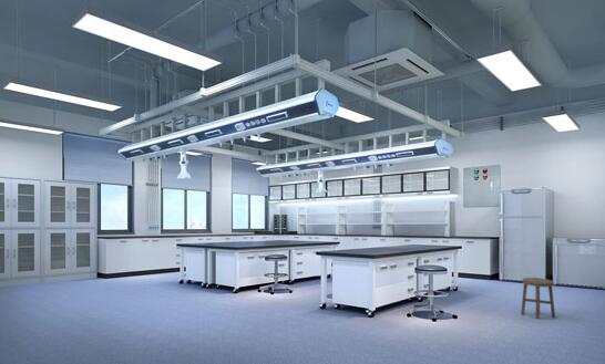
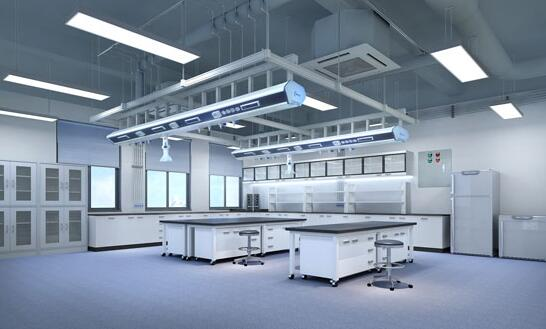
- stool [520,277,556,320]
